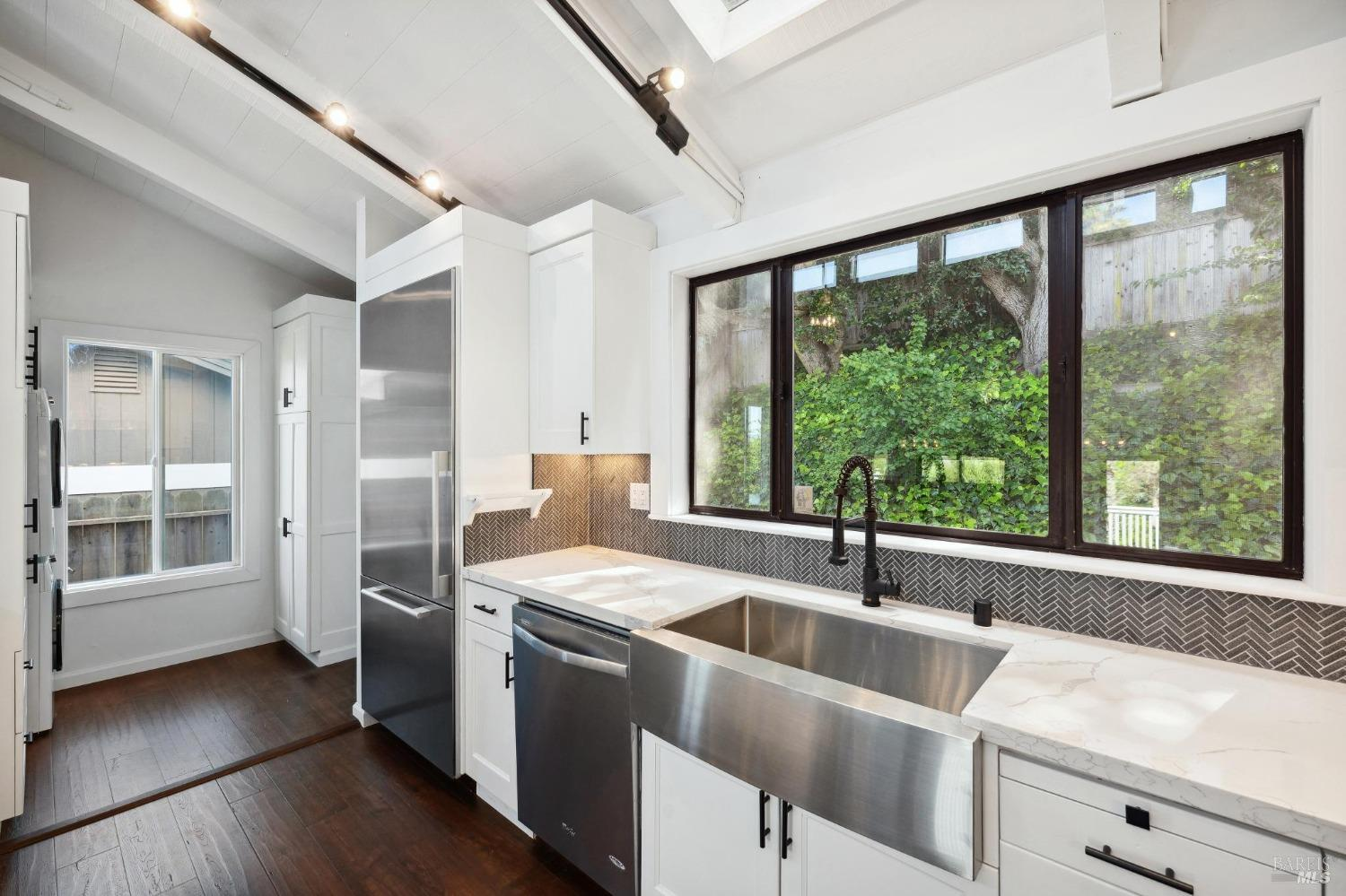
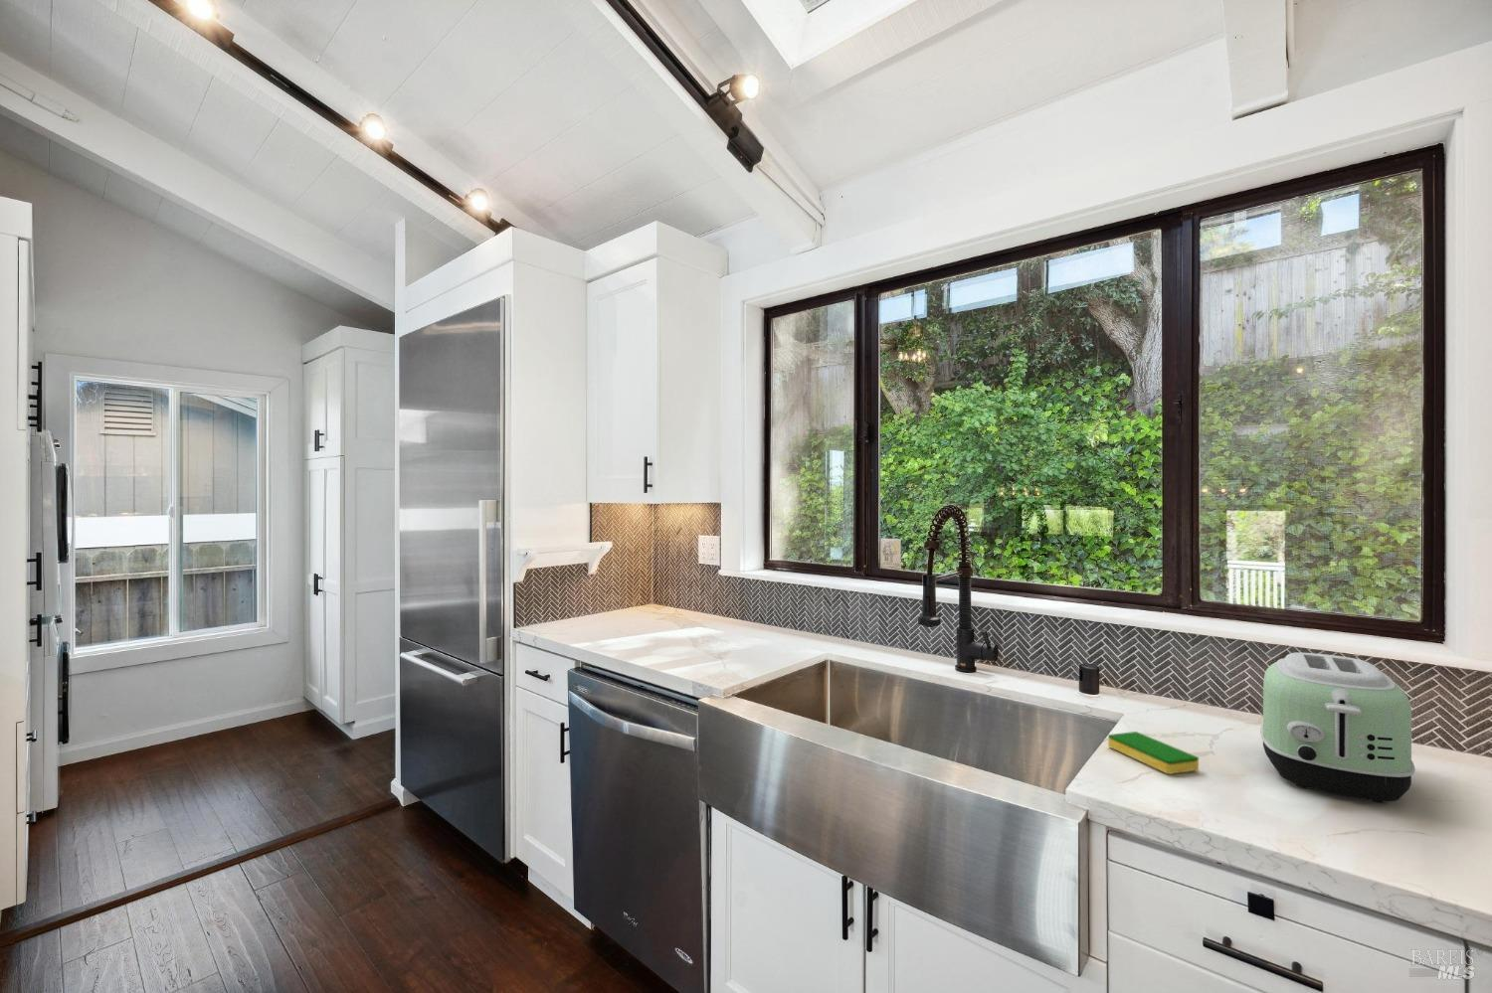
+ dish sponge [1107,730,1199,776]
+ toaster [1259,652,1417,805]
